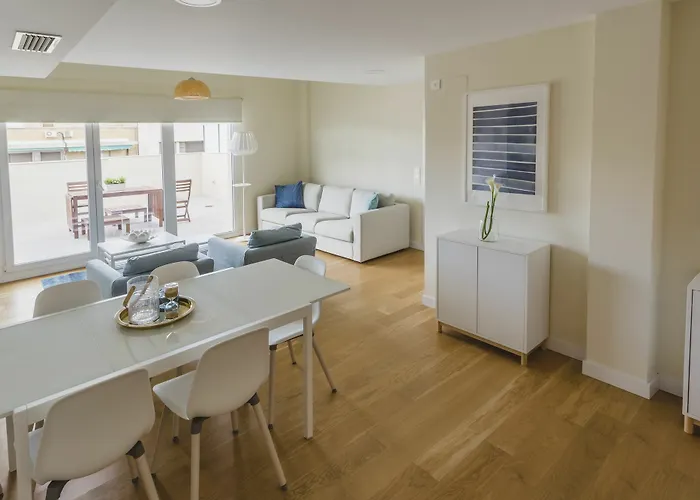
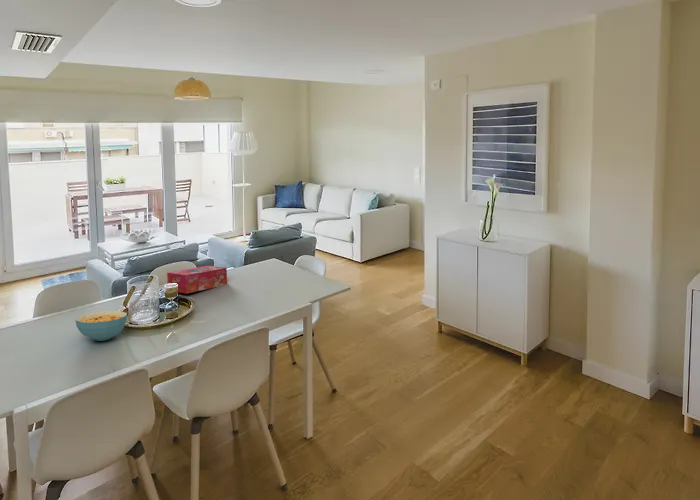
+ tissue box [166,265,228,294]
+ cereal bowl [74,310,128,342]
